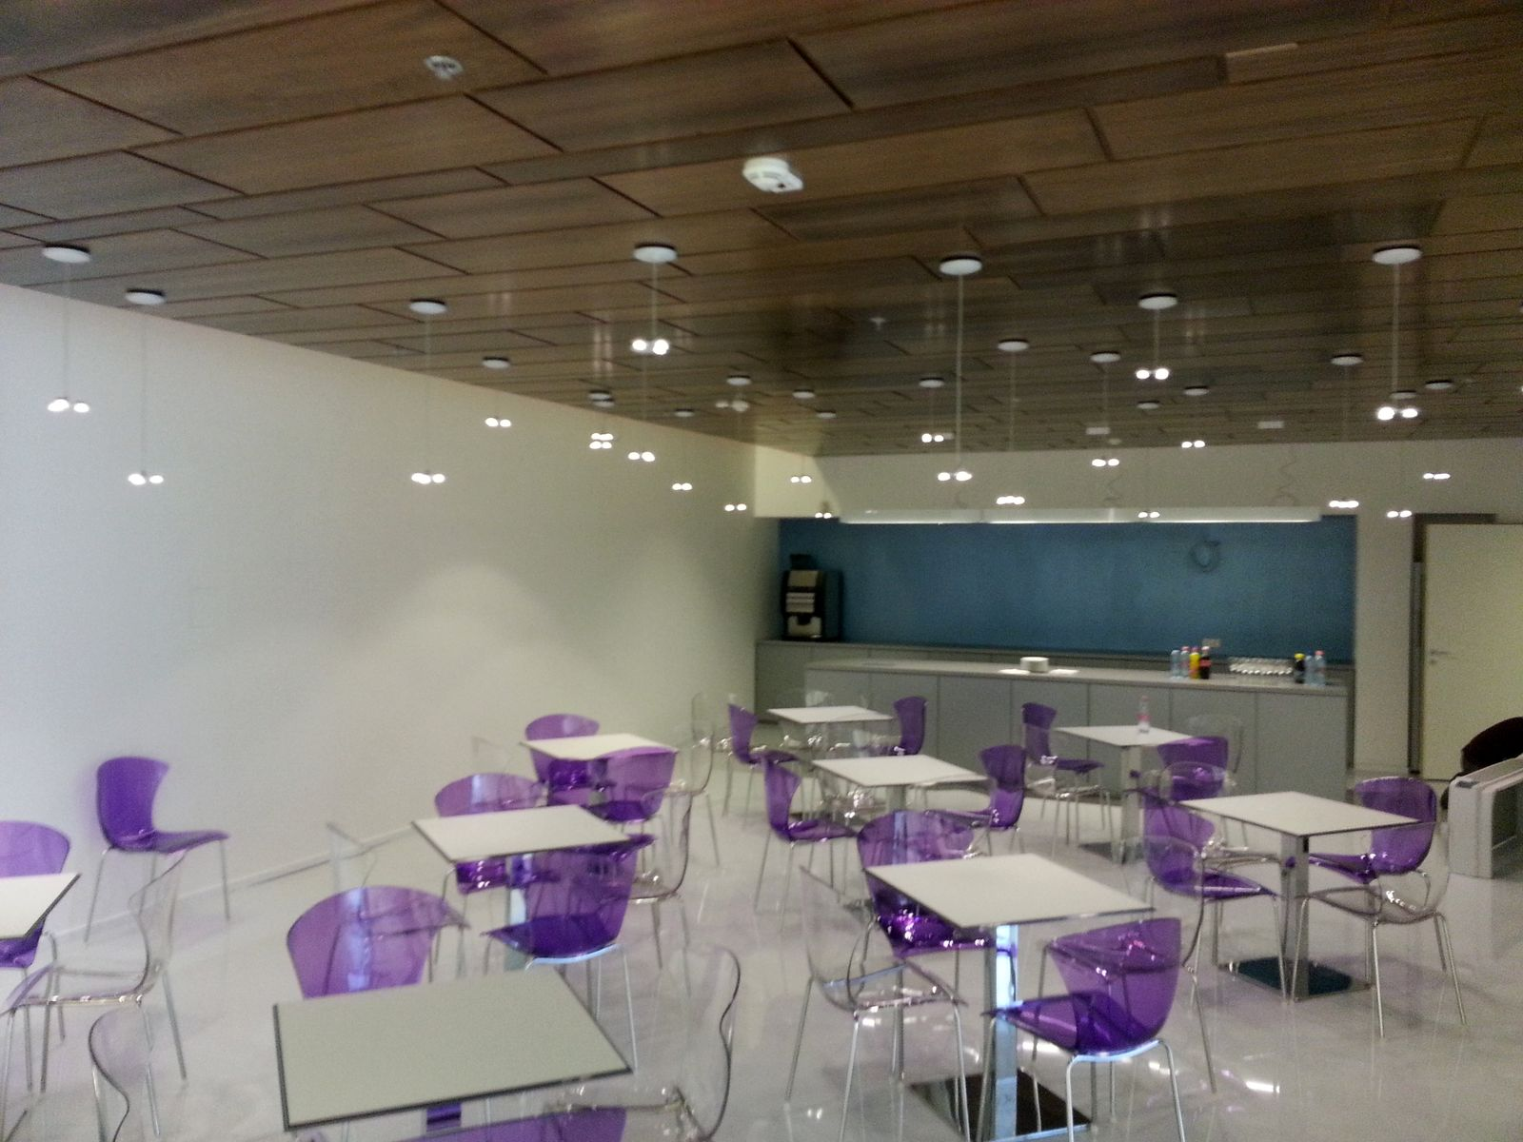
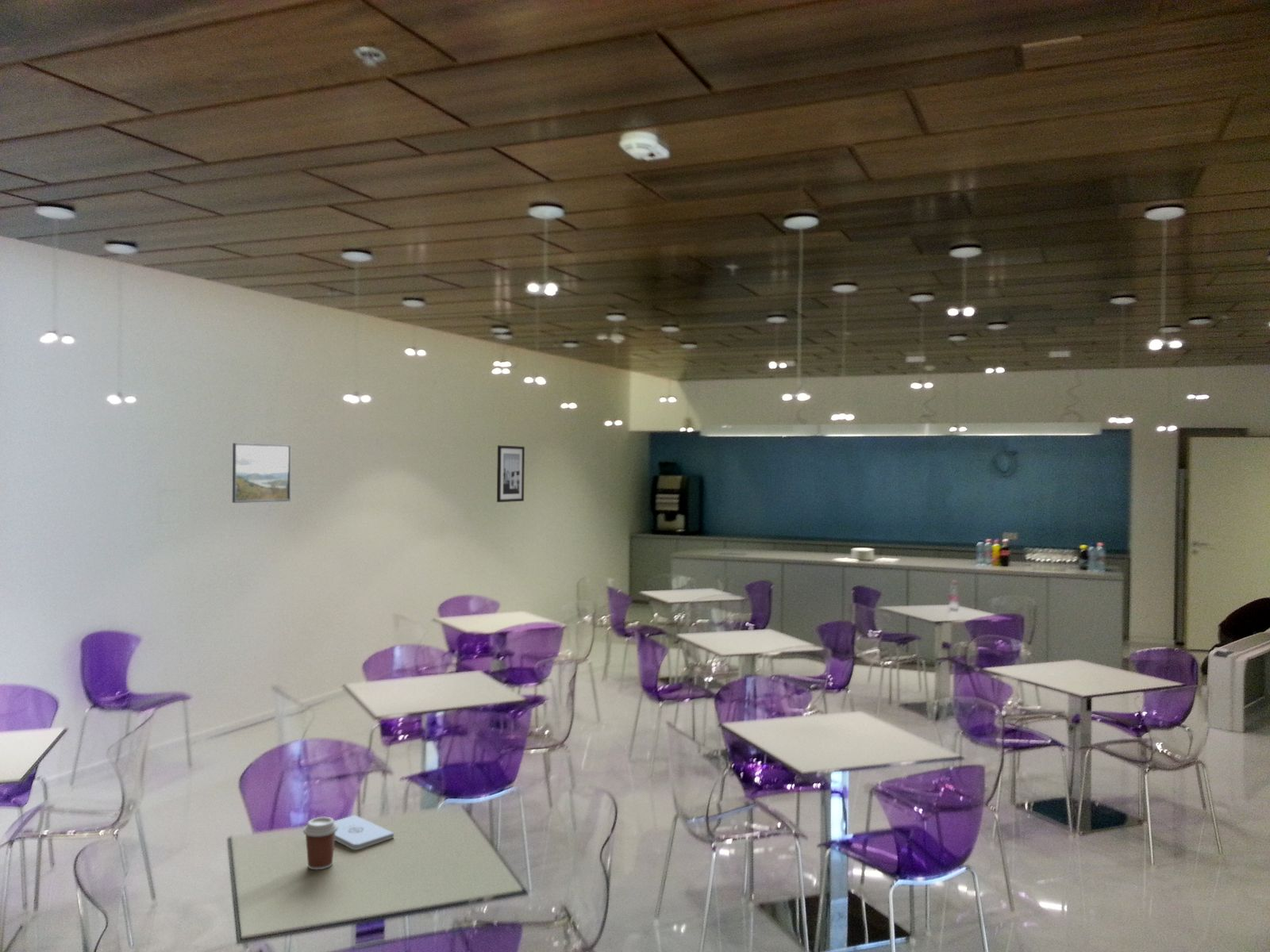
+ wall art [496,444,525,503]
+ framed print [232,442,292,504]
+ coffee cup [302,816,338,870]
+ notepad [334,814,394,850]
